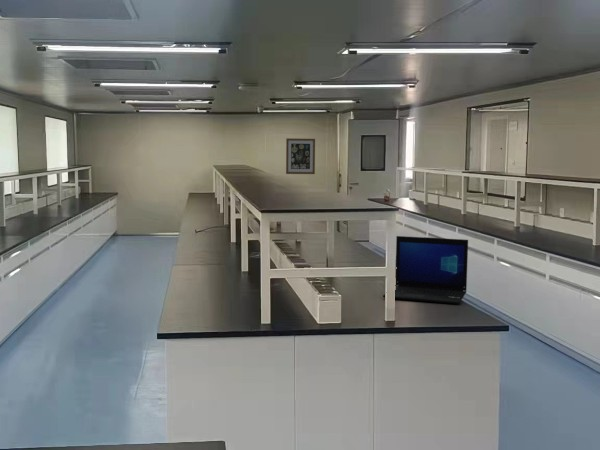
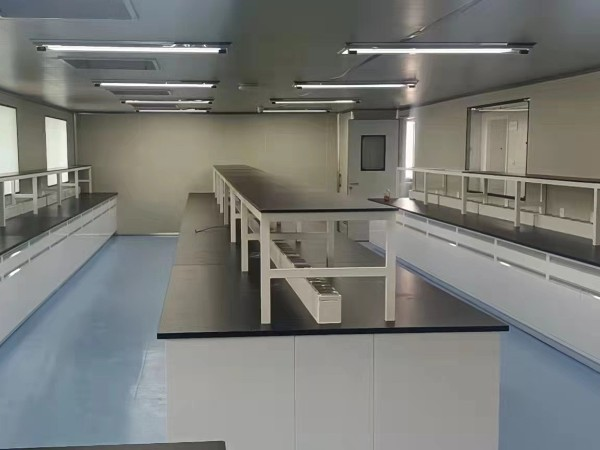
- laptop [382,235,469,305]
- wall art [285,137,316,175]
